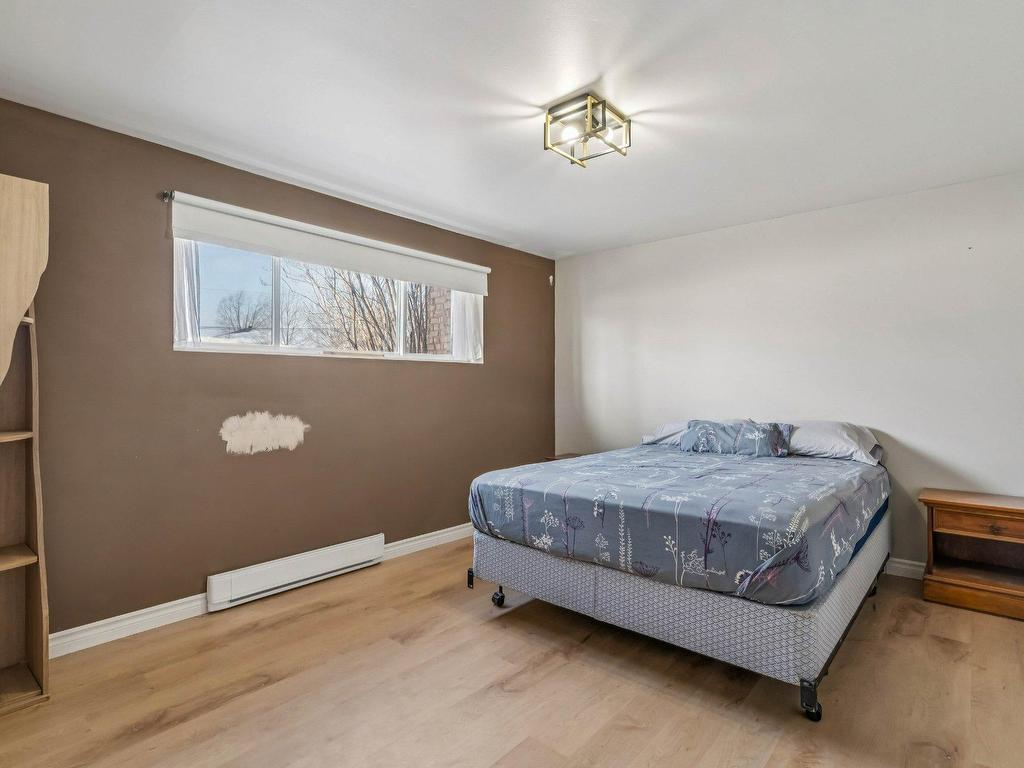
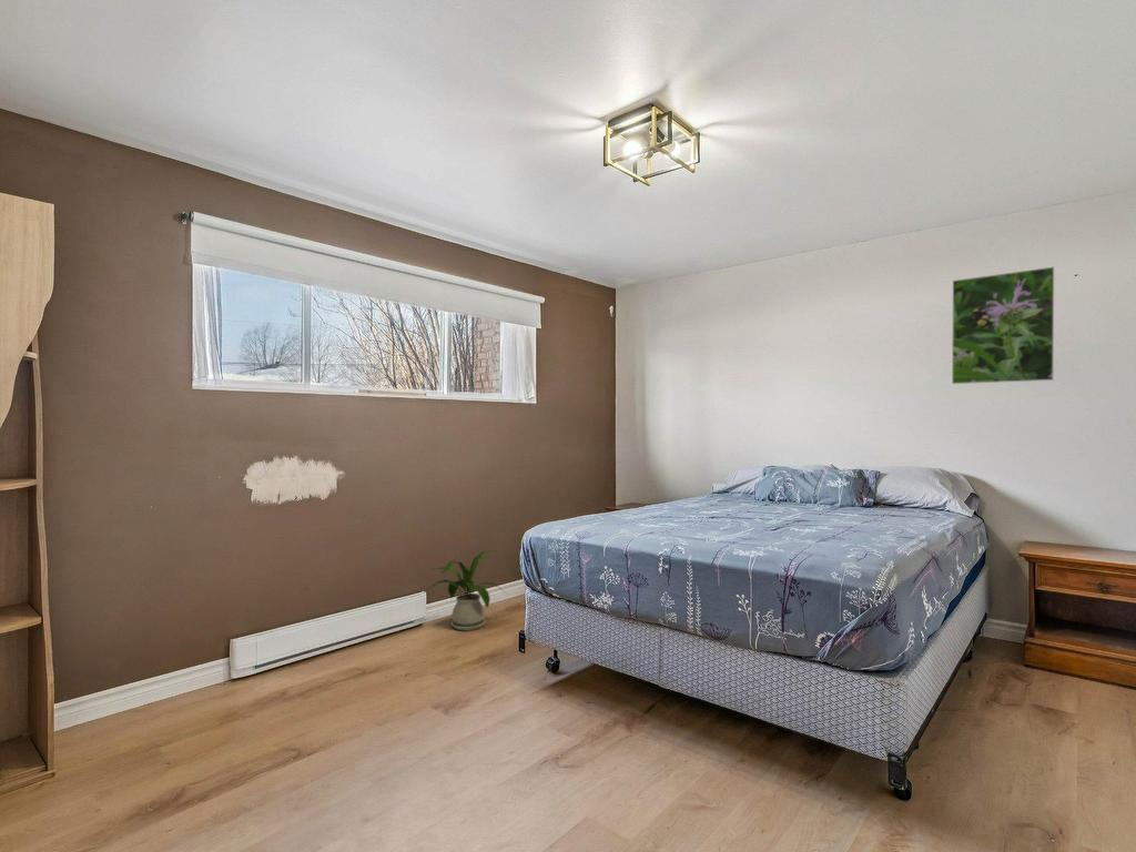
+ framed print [951,266,1055,385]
+ house plant [424,549,509,631]
